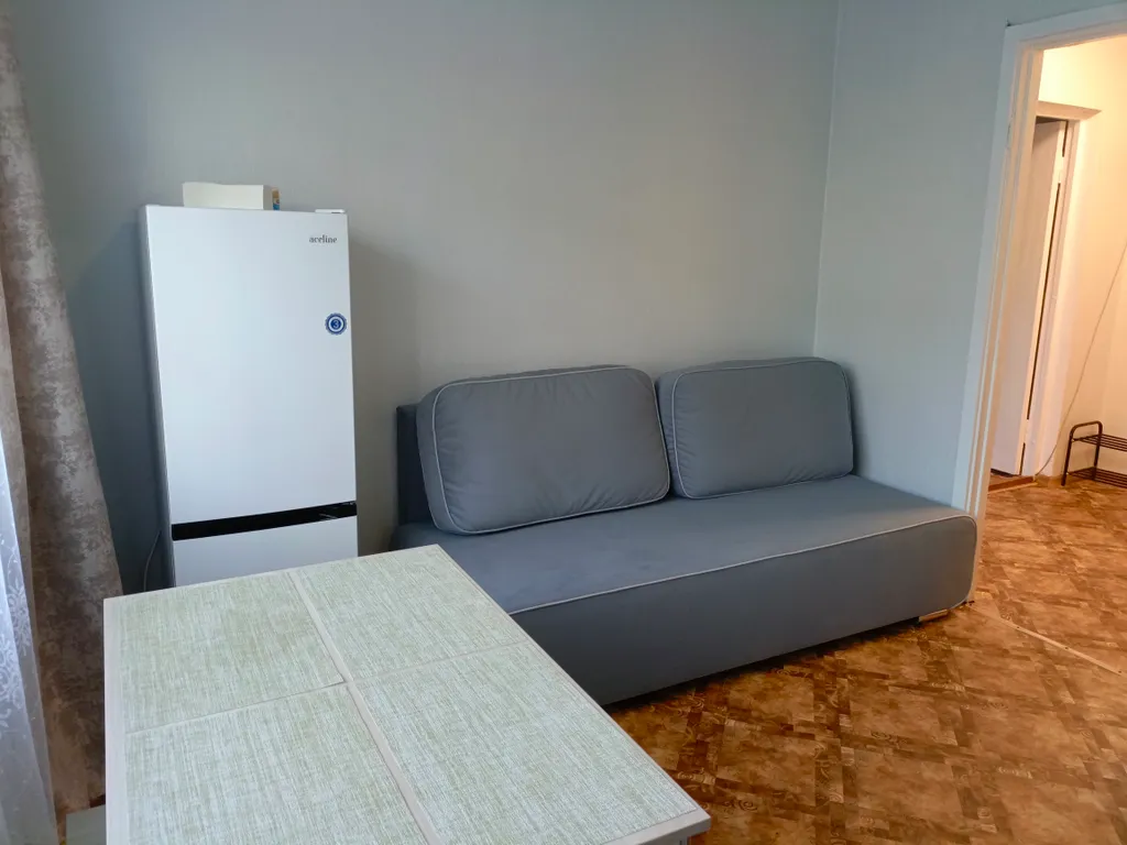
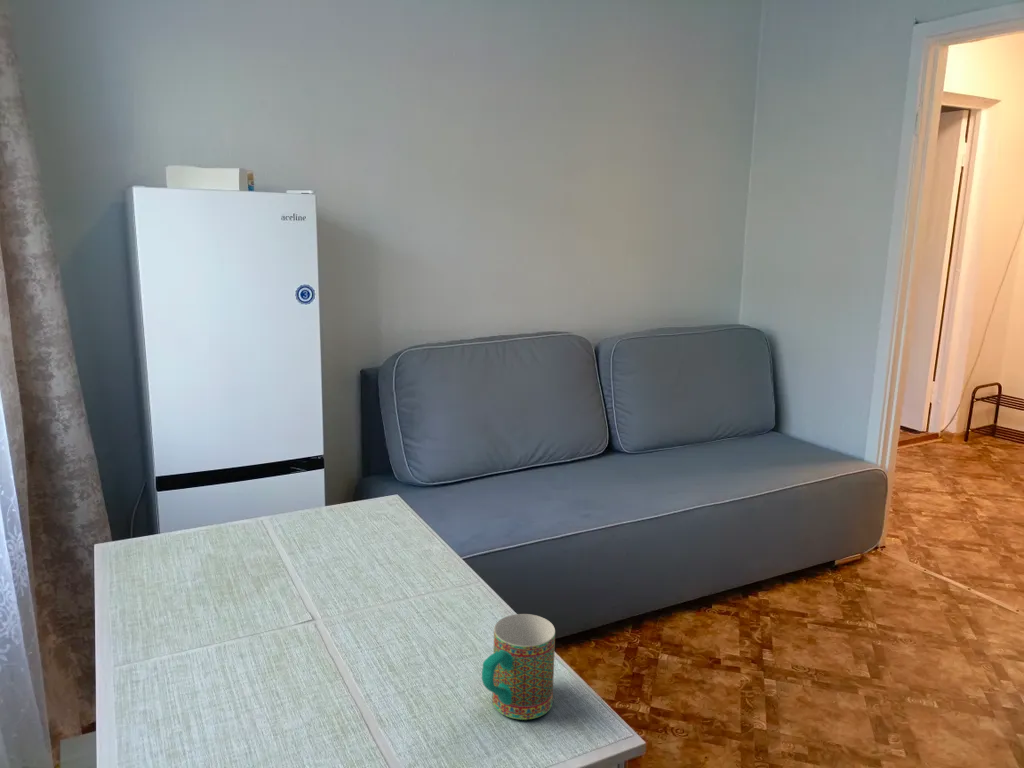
+ mug [481,613,556,721]
